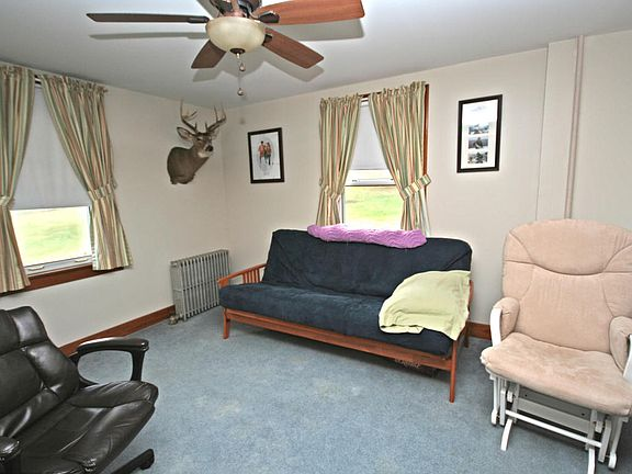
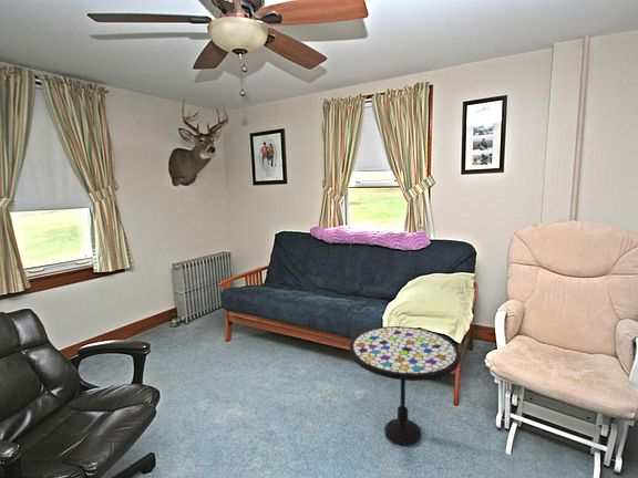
+ side table [349,325,462,447]
